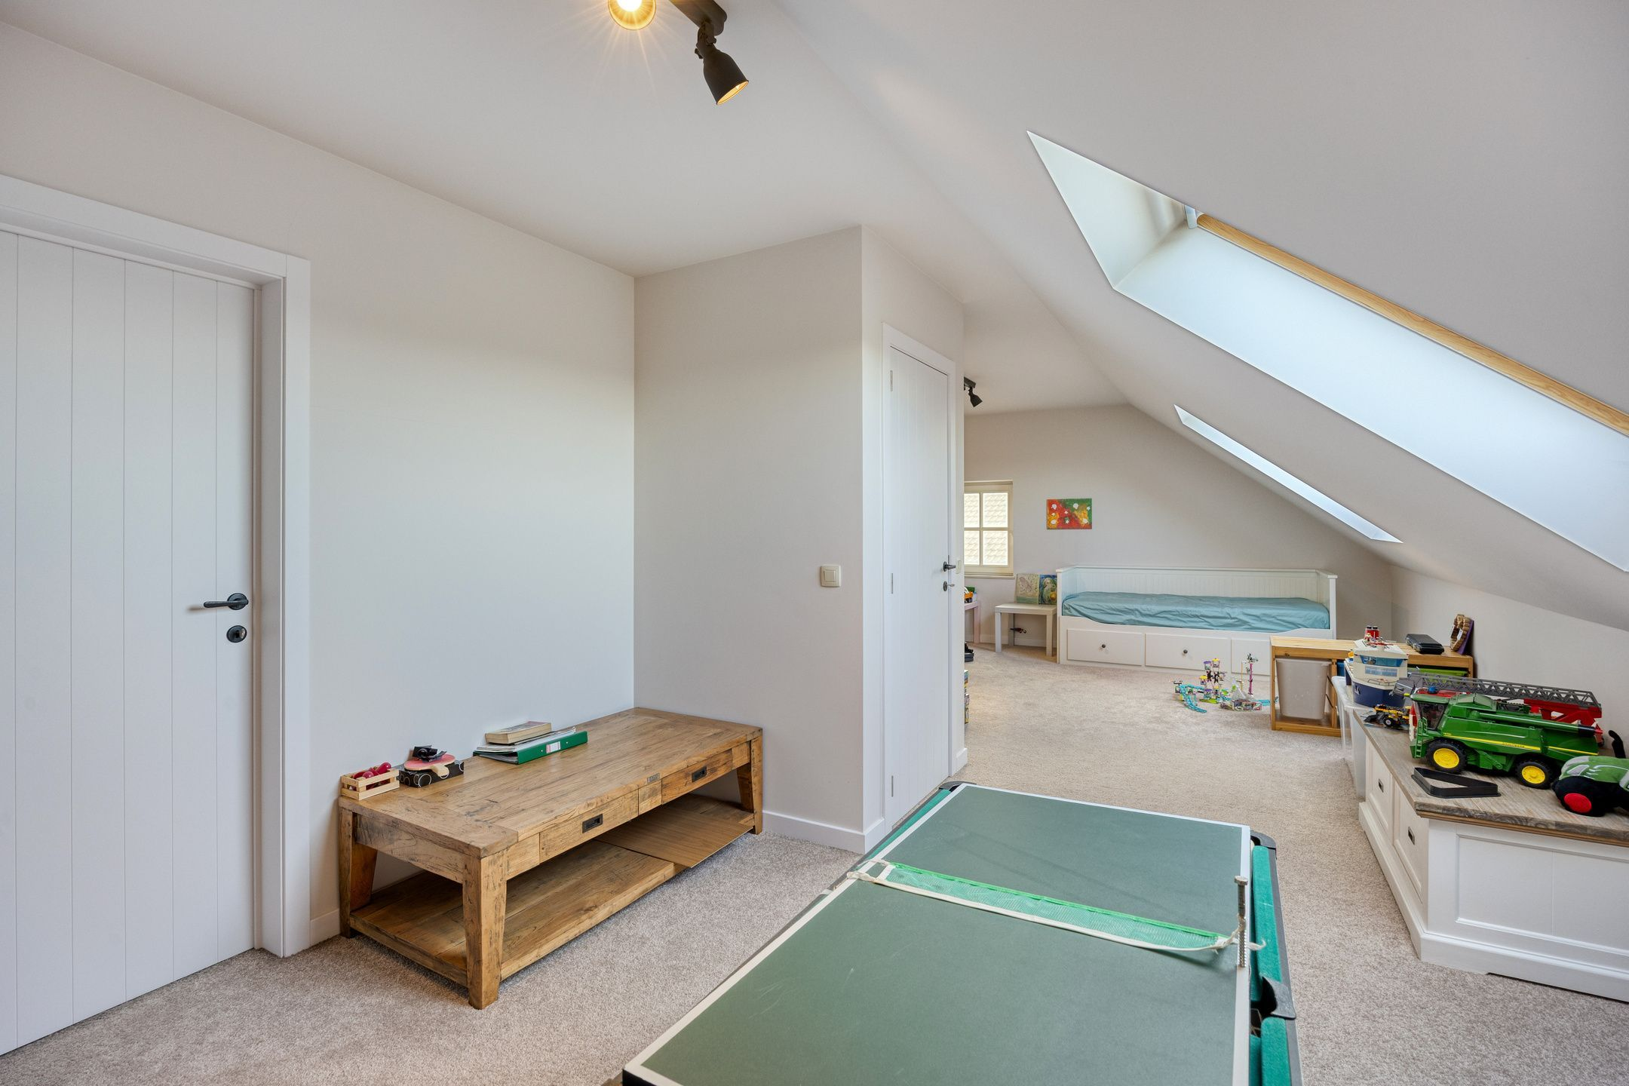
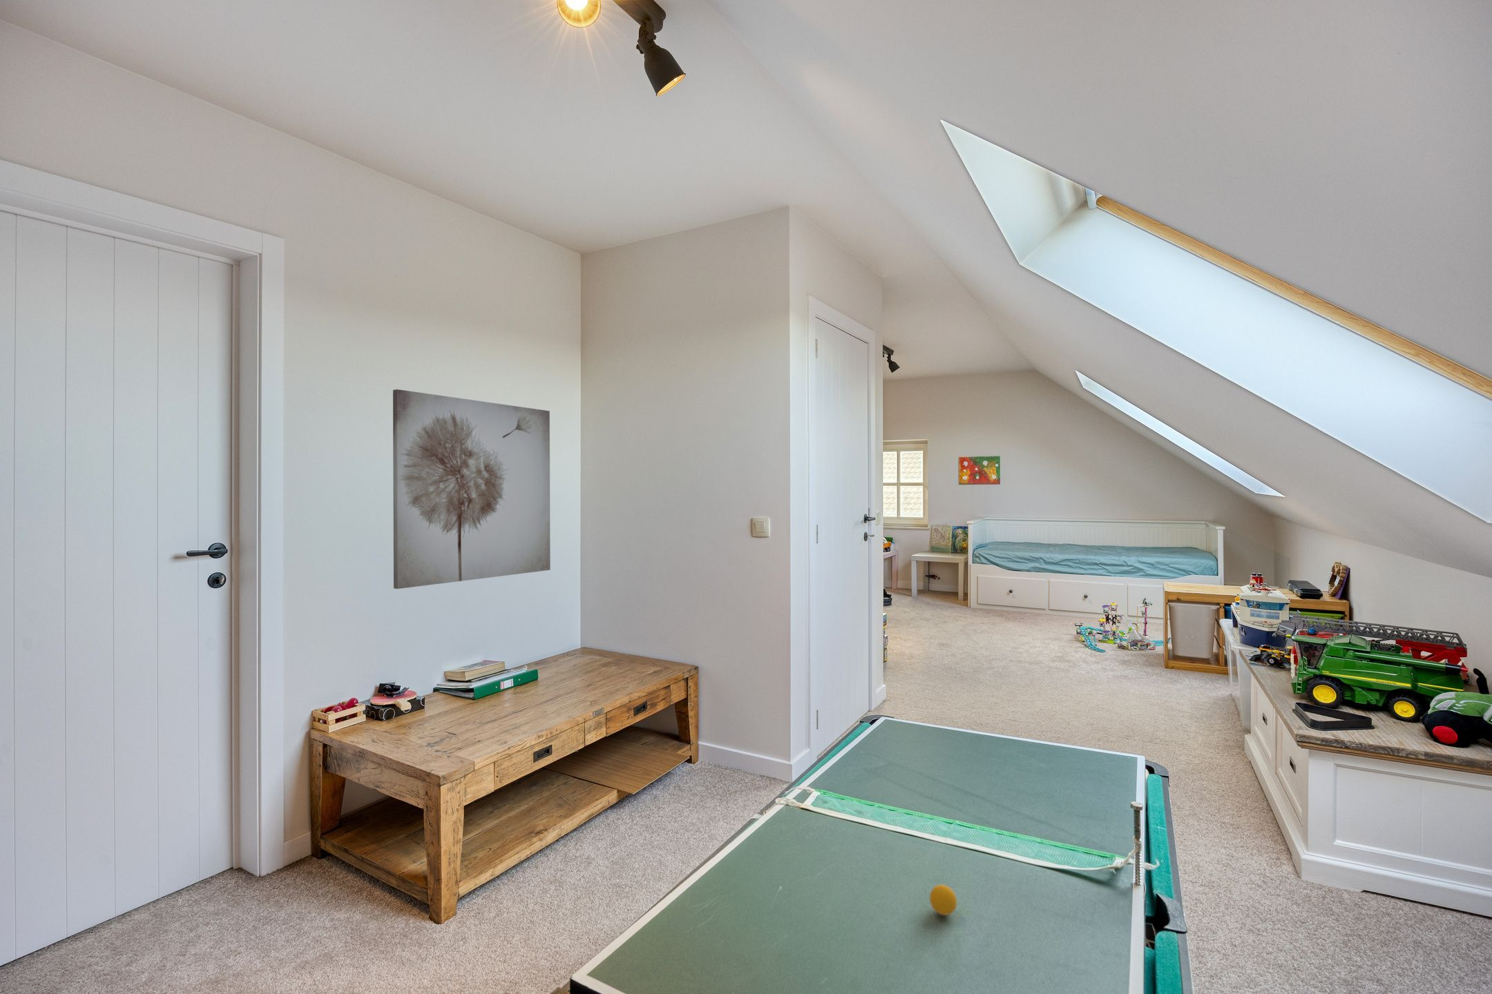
+ ping-pong ball [929,884,957,916]
+ wall art [392,388,552,589]
